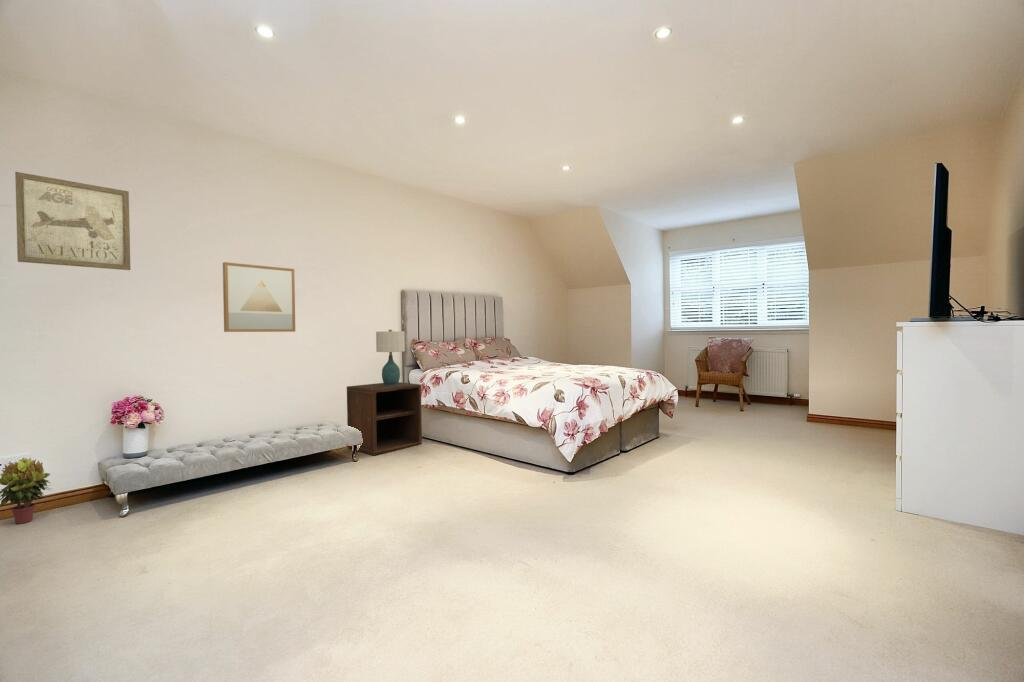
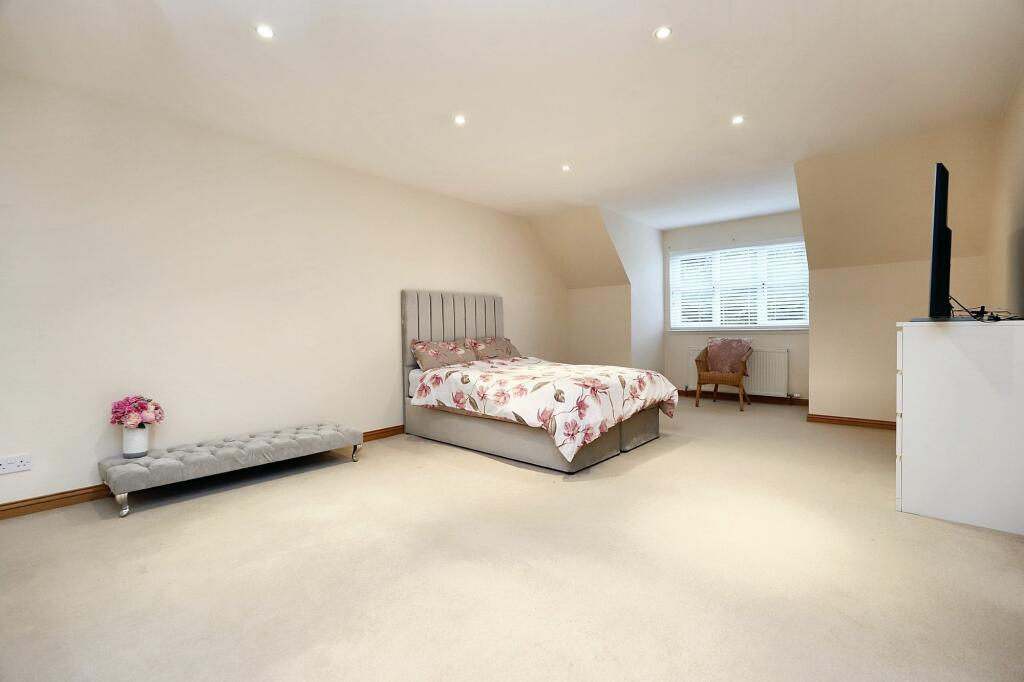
- wall art [222,261,296,333]
- nightstand [346,381,423,456]
- wall art [14,171,131,271]
- potted plant [0,457,53,525]
- table lamp [375,329,406,386]
